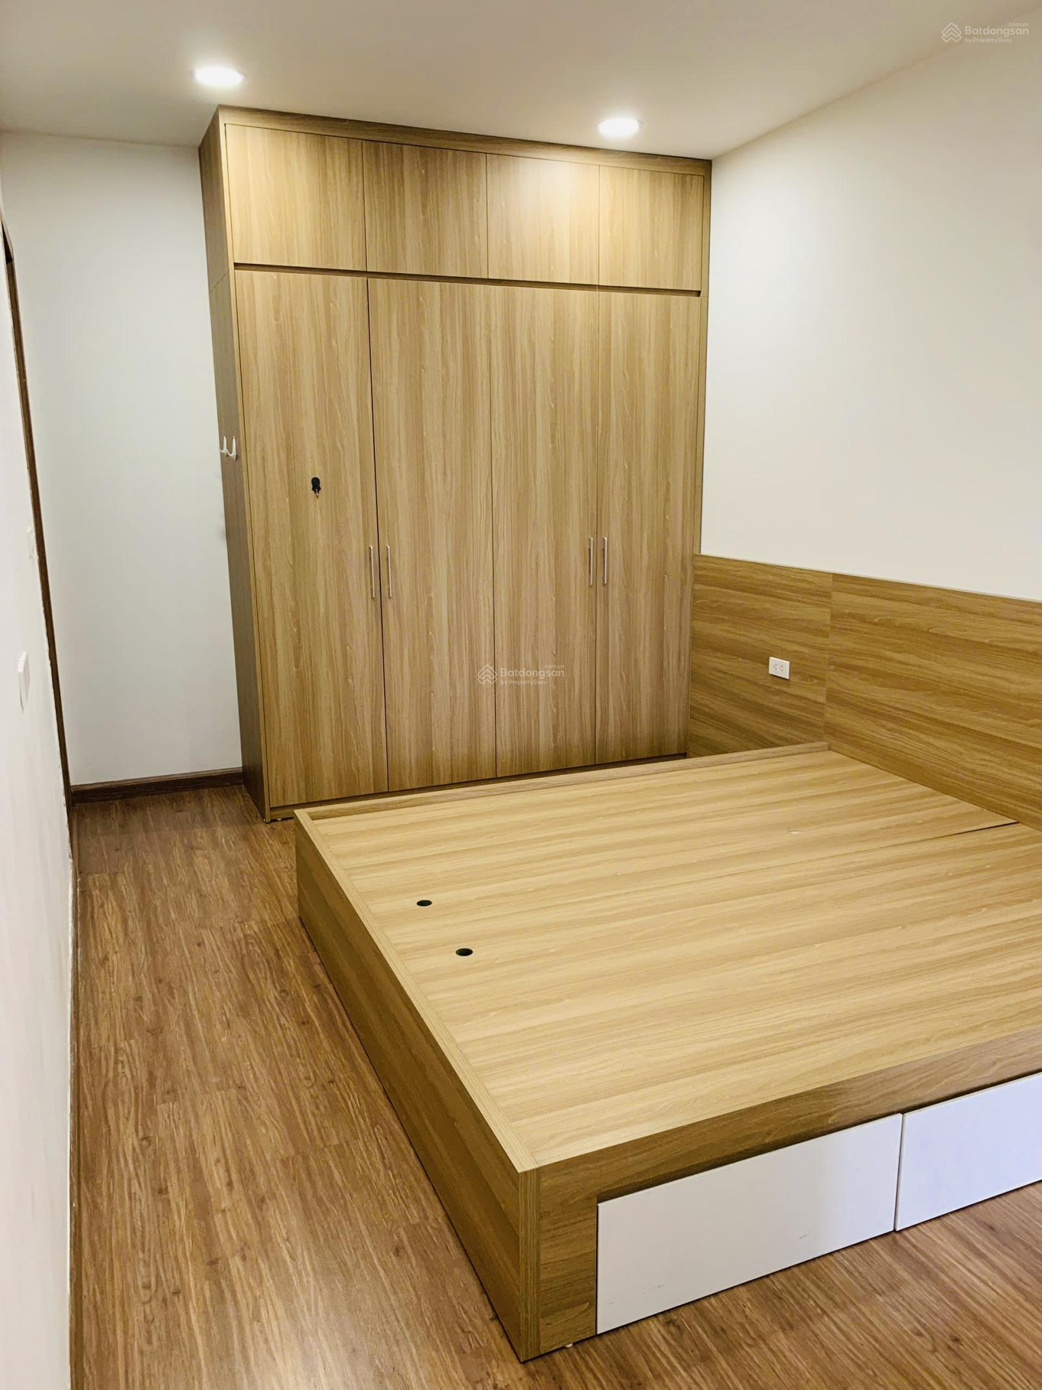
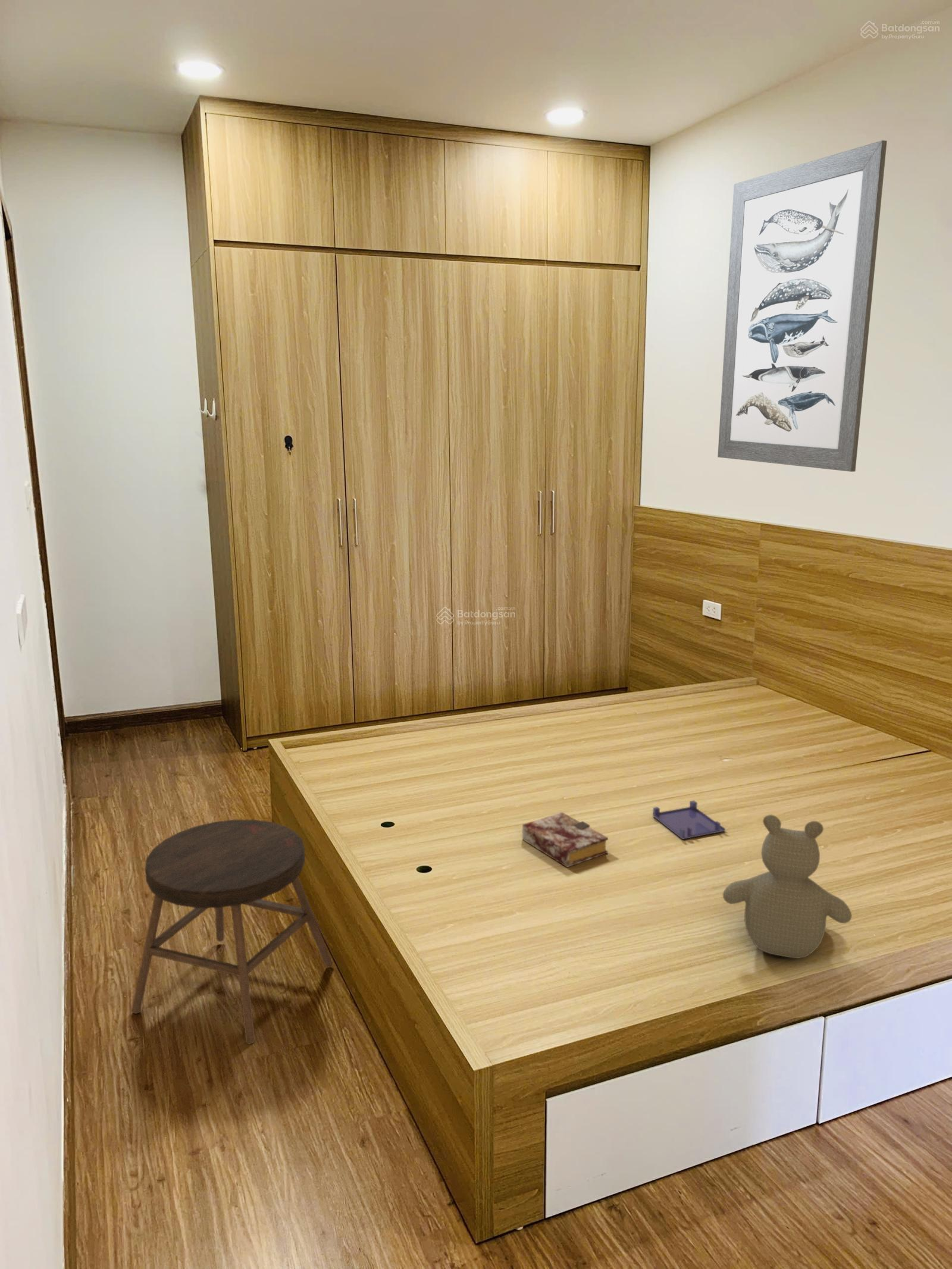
+ stool [131,819,333,1045]
+ wall art [717,140,888,472]
+ tray [652,800,726,840]
+ teddy bear [722,814,853,959]
+ book [522,811,609,868]
